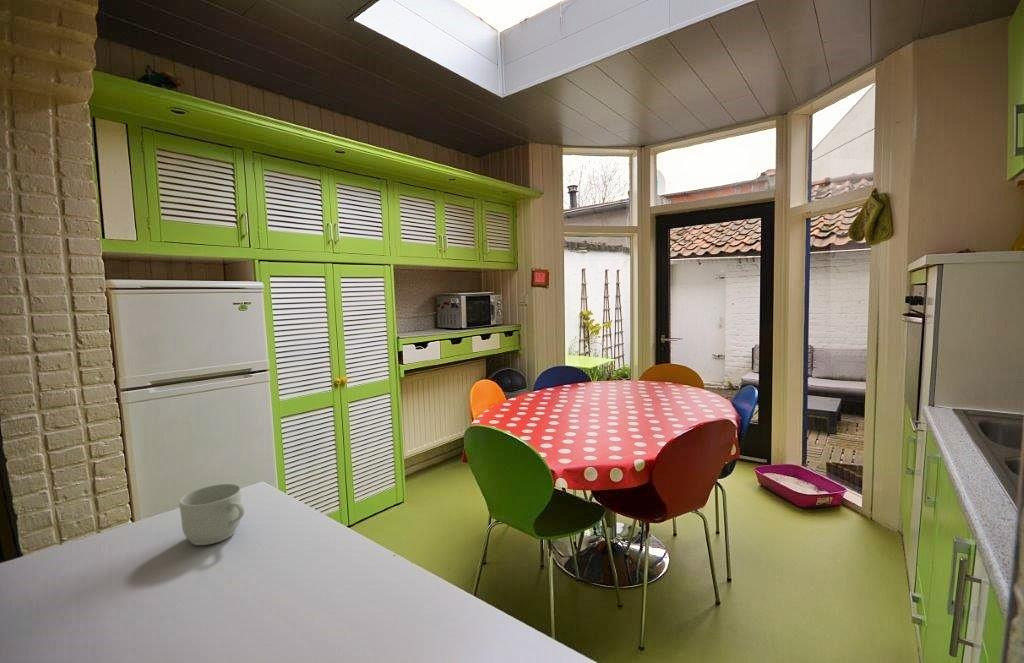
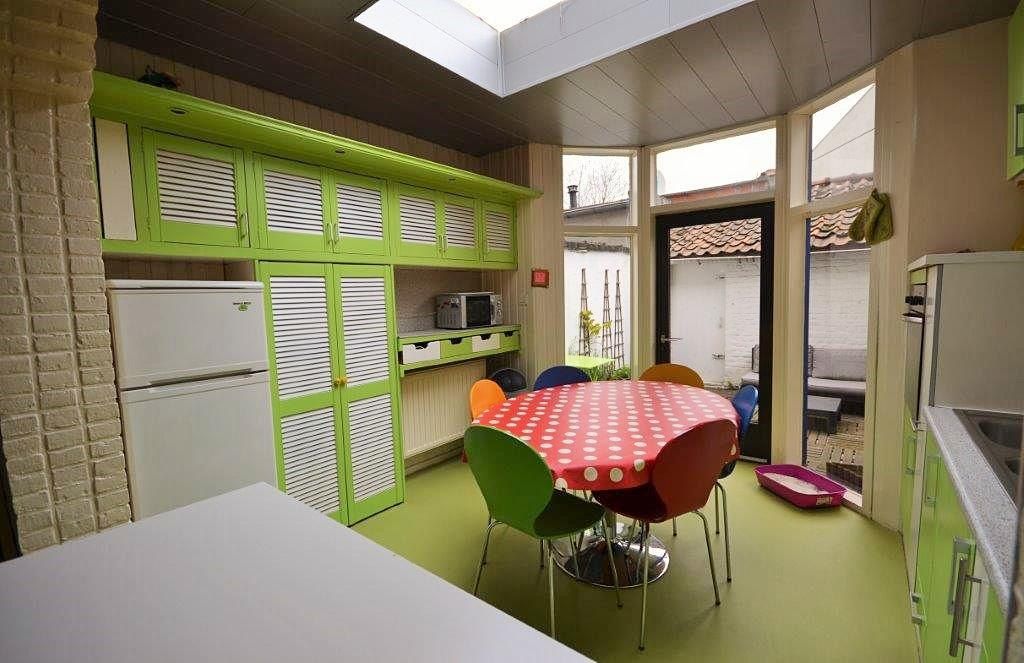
- mug [178,483,245,546]
